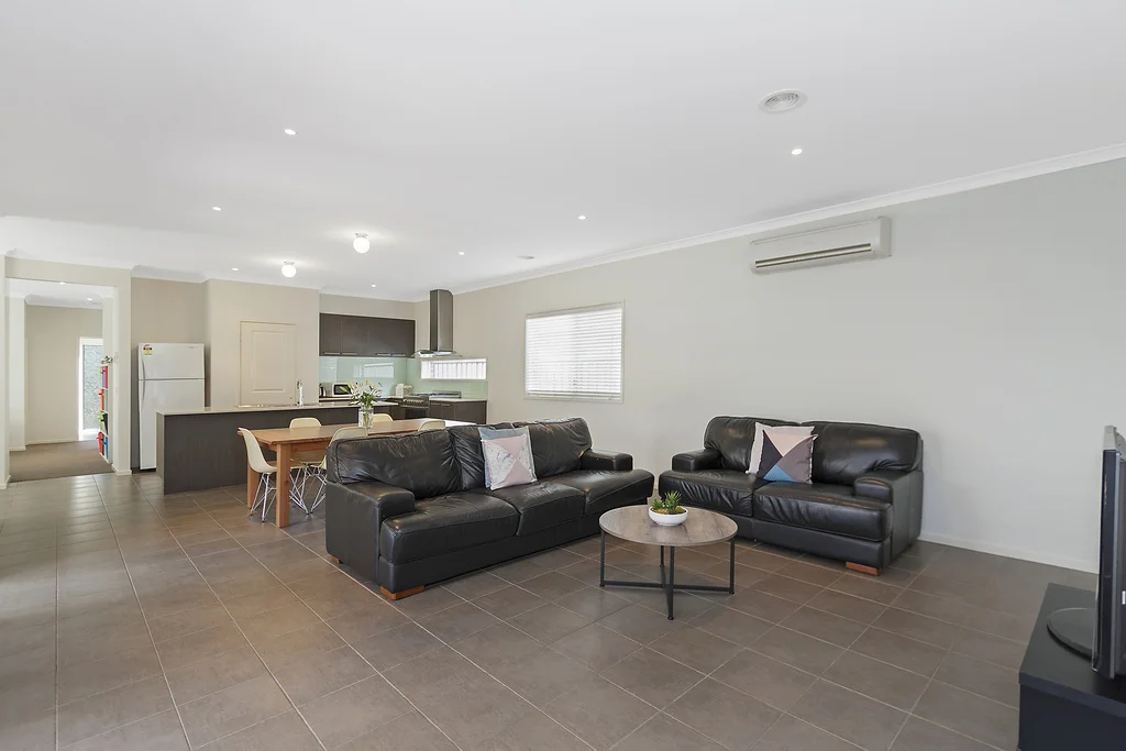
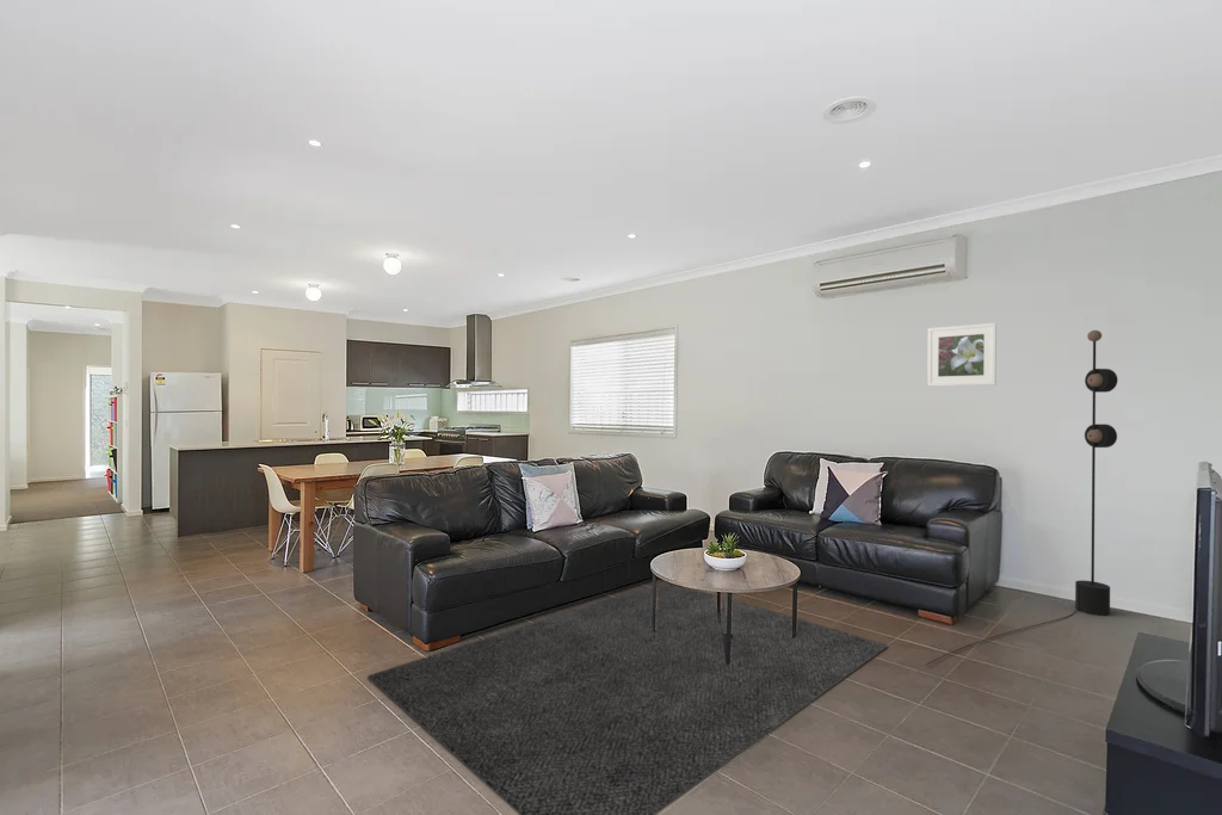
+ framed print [926,322,998,388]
+ floor lamp [926,329,1119,666]
+ rug [366,581,888,815]
